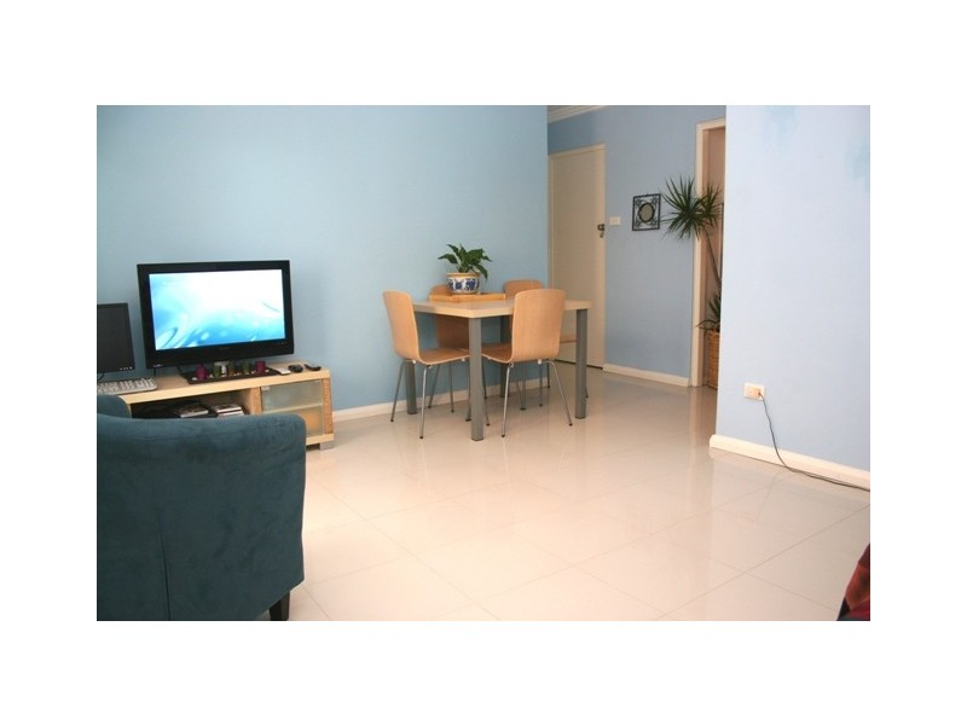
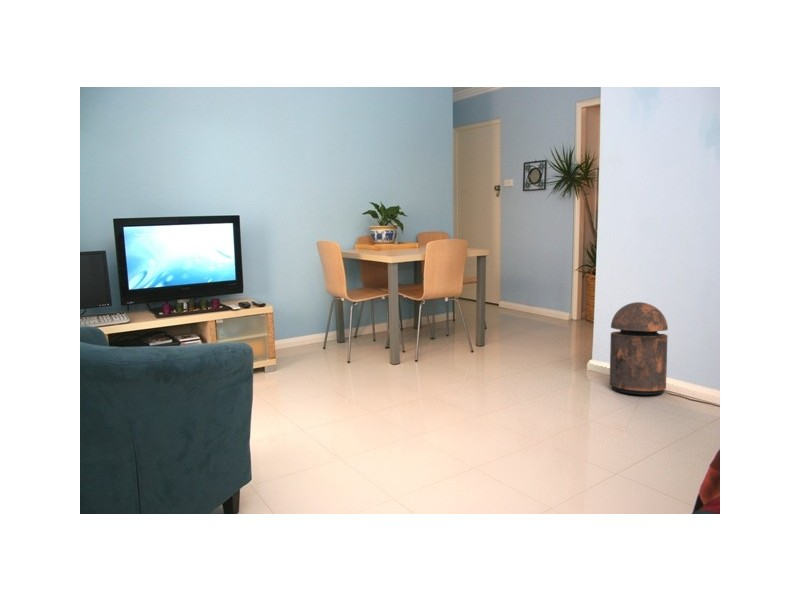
+ trash can [609,301,669,396]
